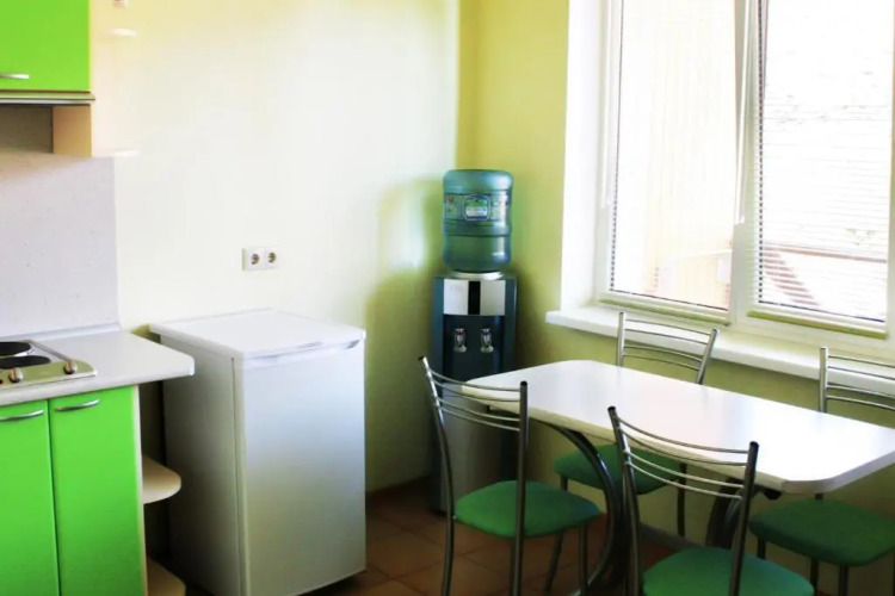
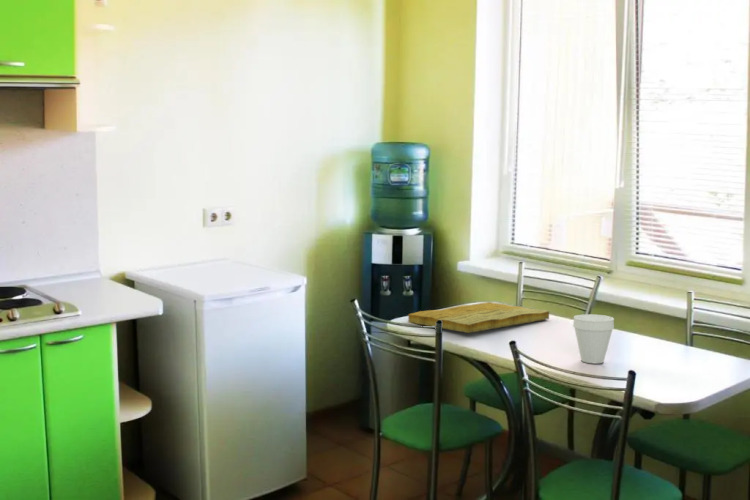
+ cup [572,313,615,364]
+ cutting board [407,301,550,334]
